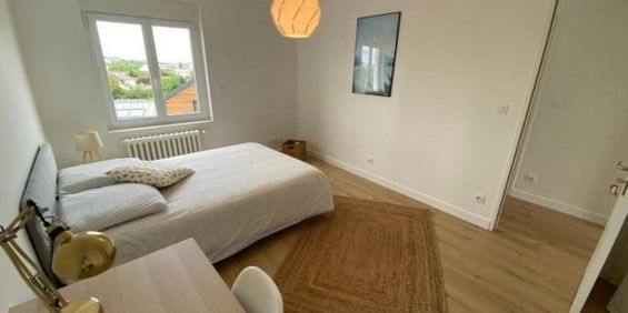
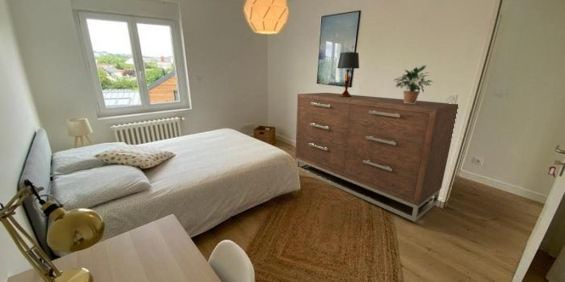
+ dresser [294,92,459,223]
+ potted plant [392,64,434,104]
+ table lamp [336,51,360,97]
